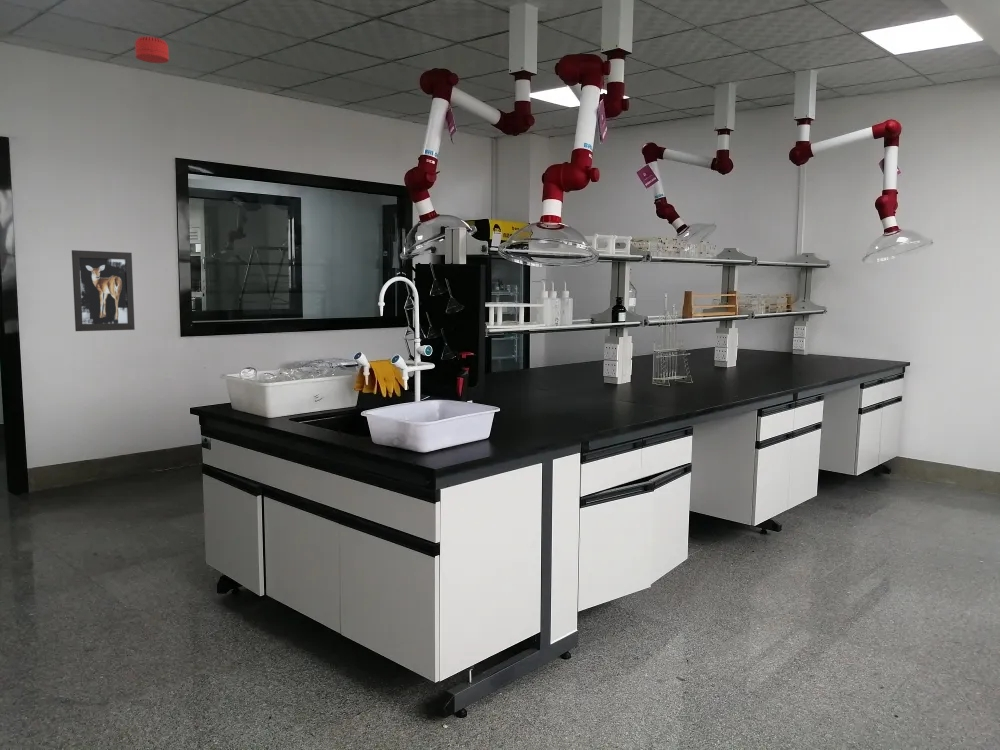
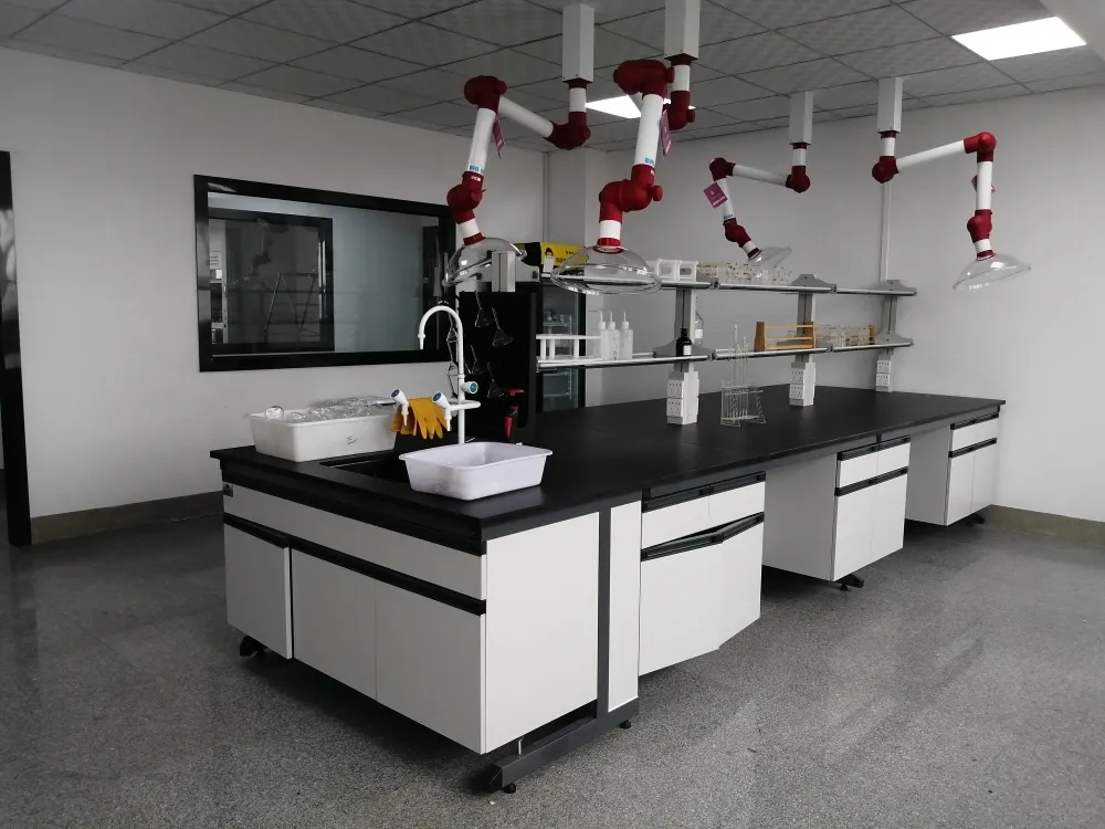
- smoke detector [134,36,170,64]
- wall art [71,249,136,332]
